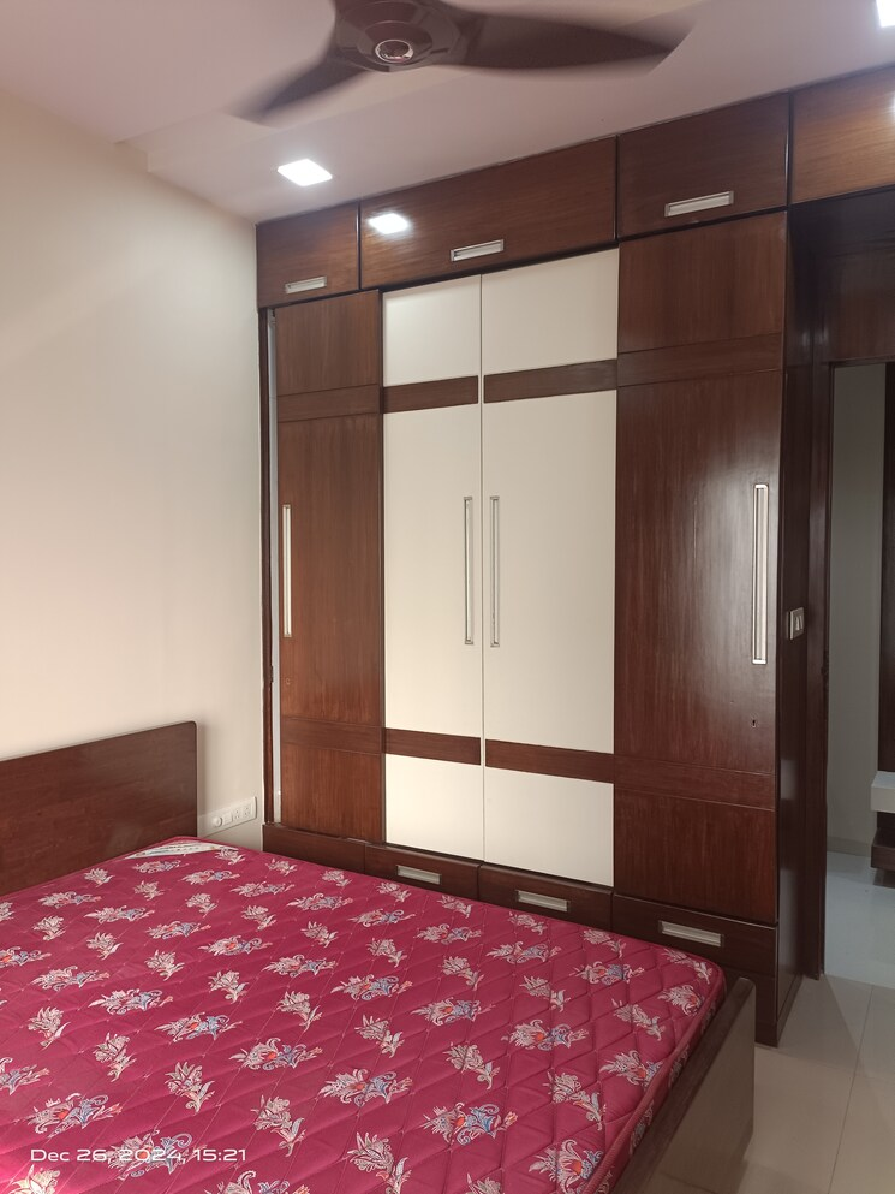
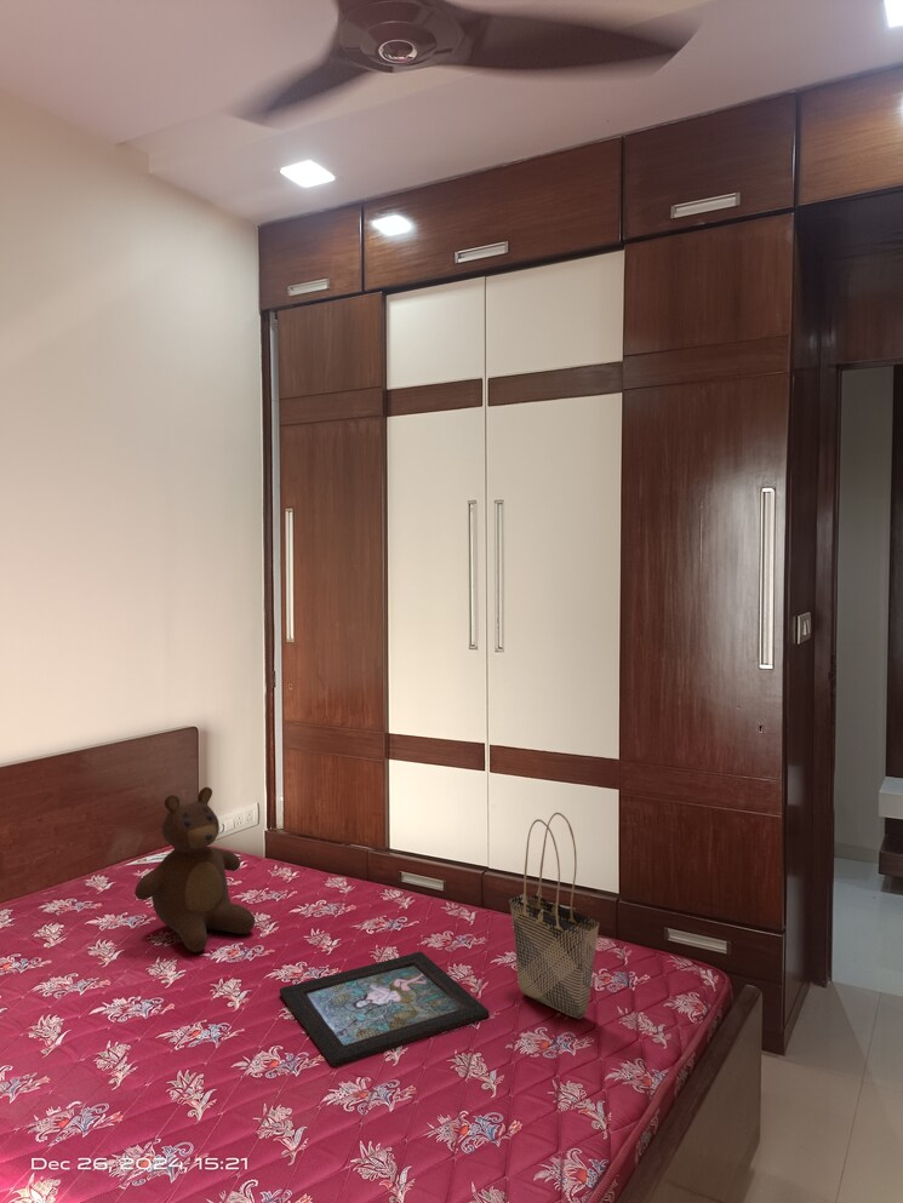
+ teddy bear [133,786,256,953]
+ decorative tray [279,951,490,1067]
+ tote bag [507,812,600,1020]
